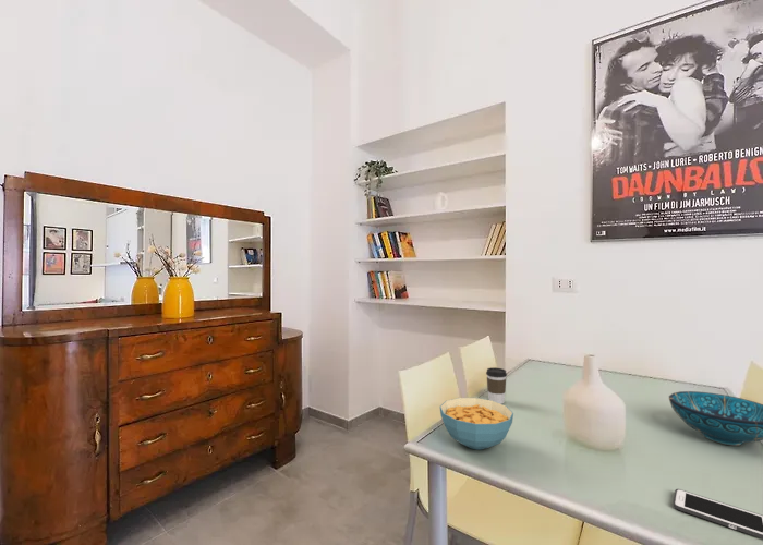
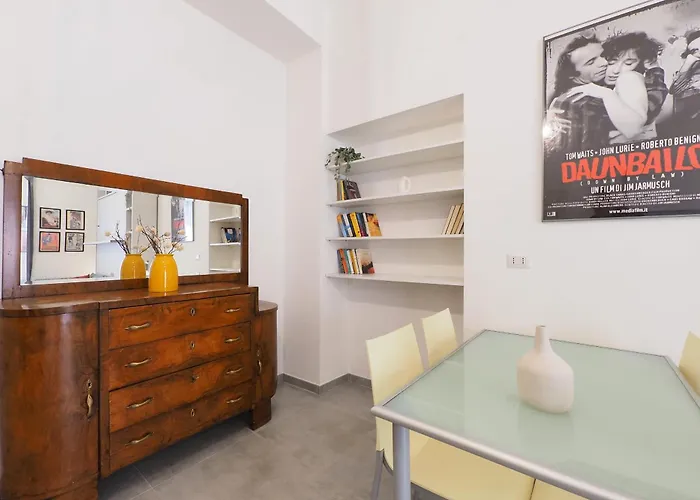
- cell phone [673,488,763,540]
- cereal bowl [439,397,514,450]
- coffee cup [485,366,508,404]
- decorative bowl [668,390,763,446]
